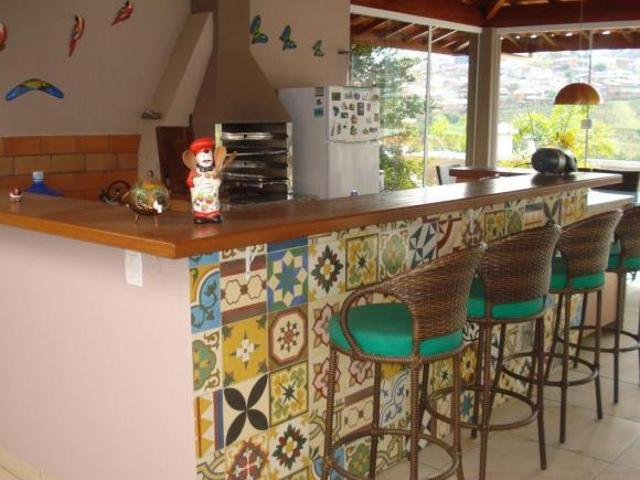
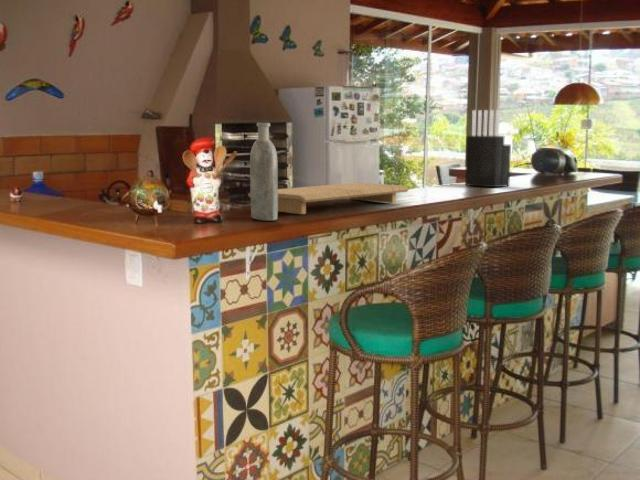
+ knife block [464,109,512,188]
+ cutting board [247,182,410,215]
+ bottle [249,122,279,222]
